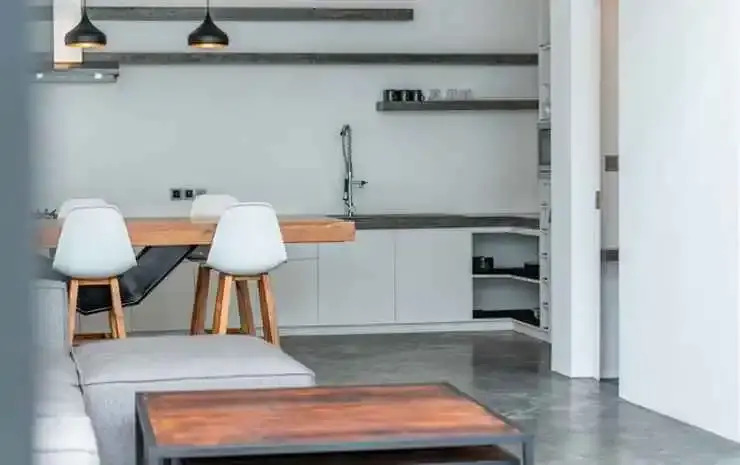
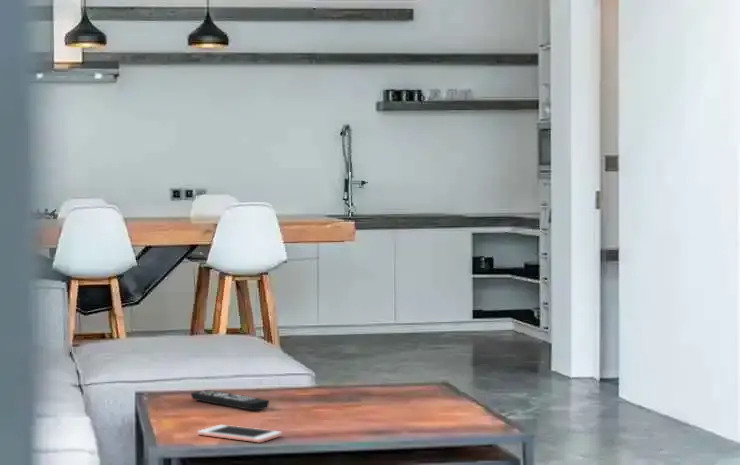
+ remote control [190,389,270,411]
+ cell phone [196,424,283,443]
